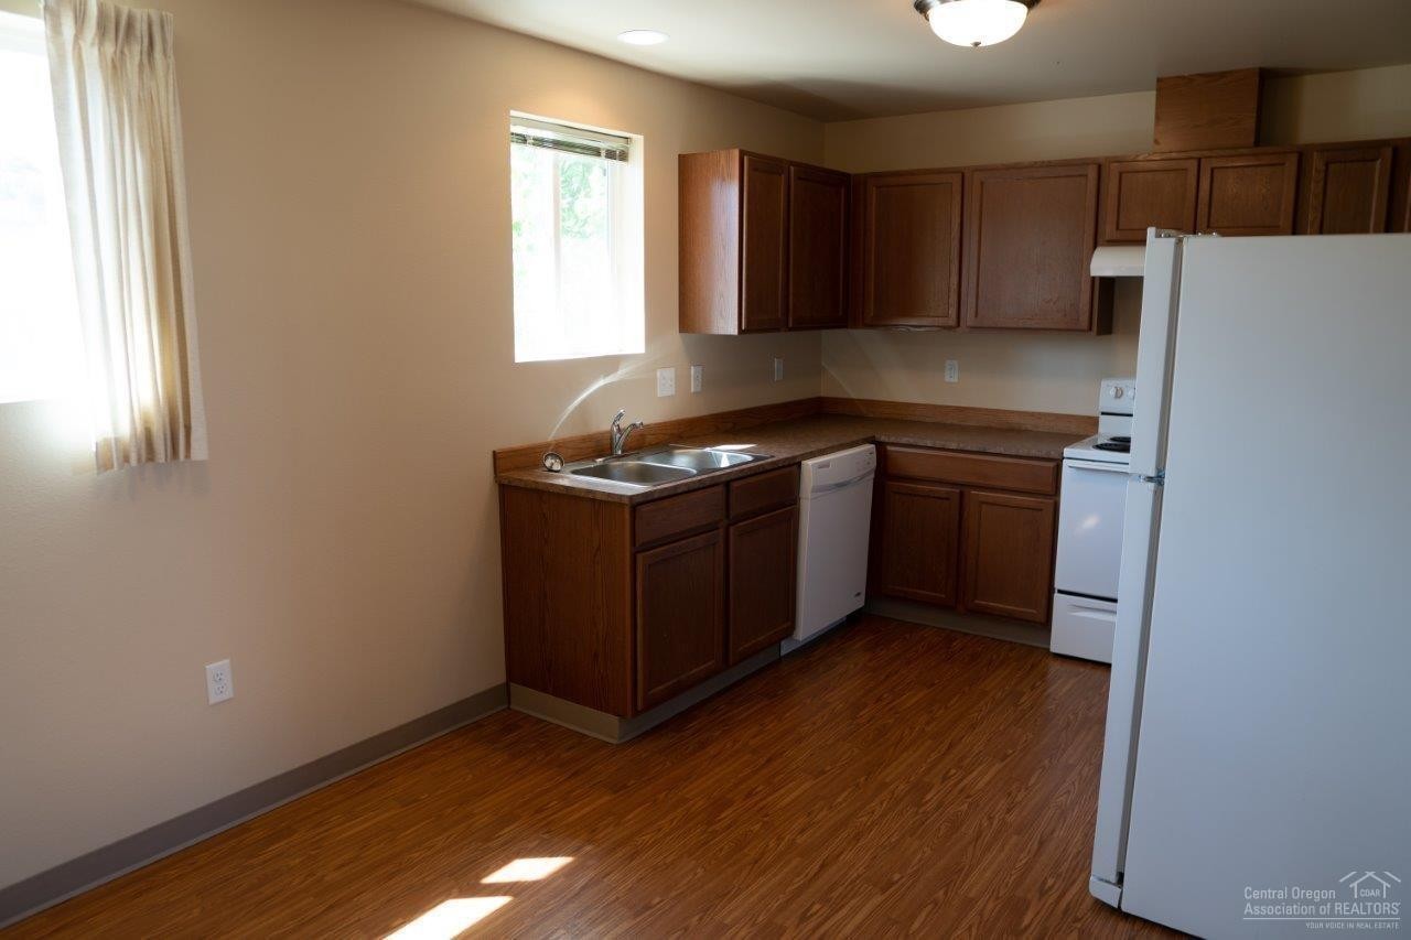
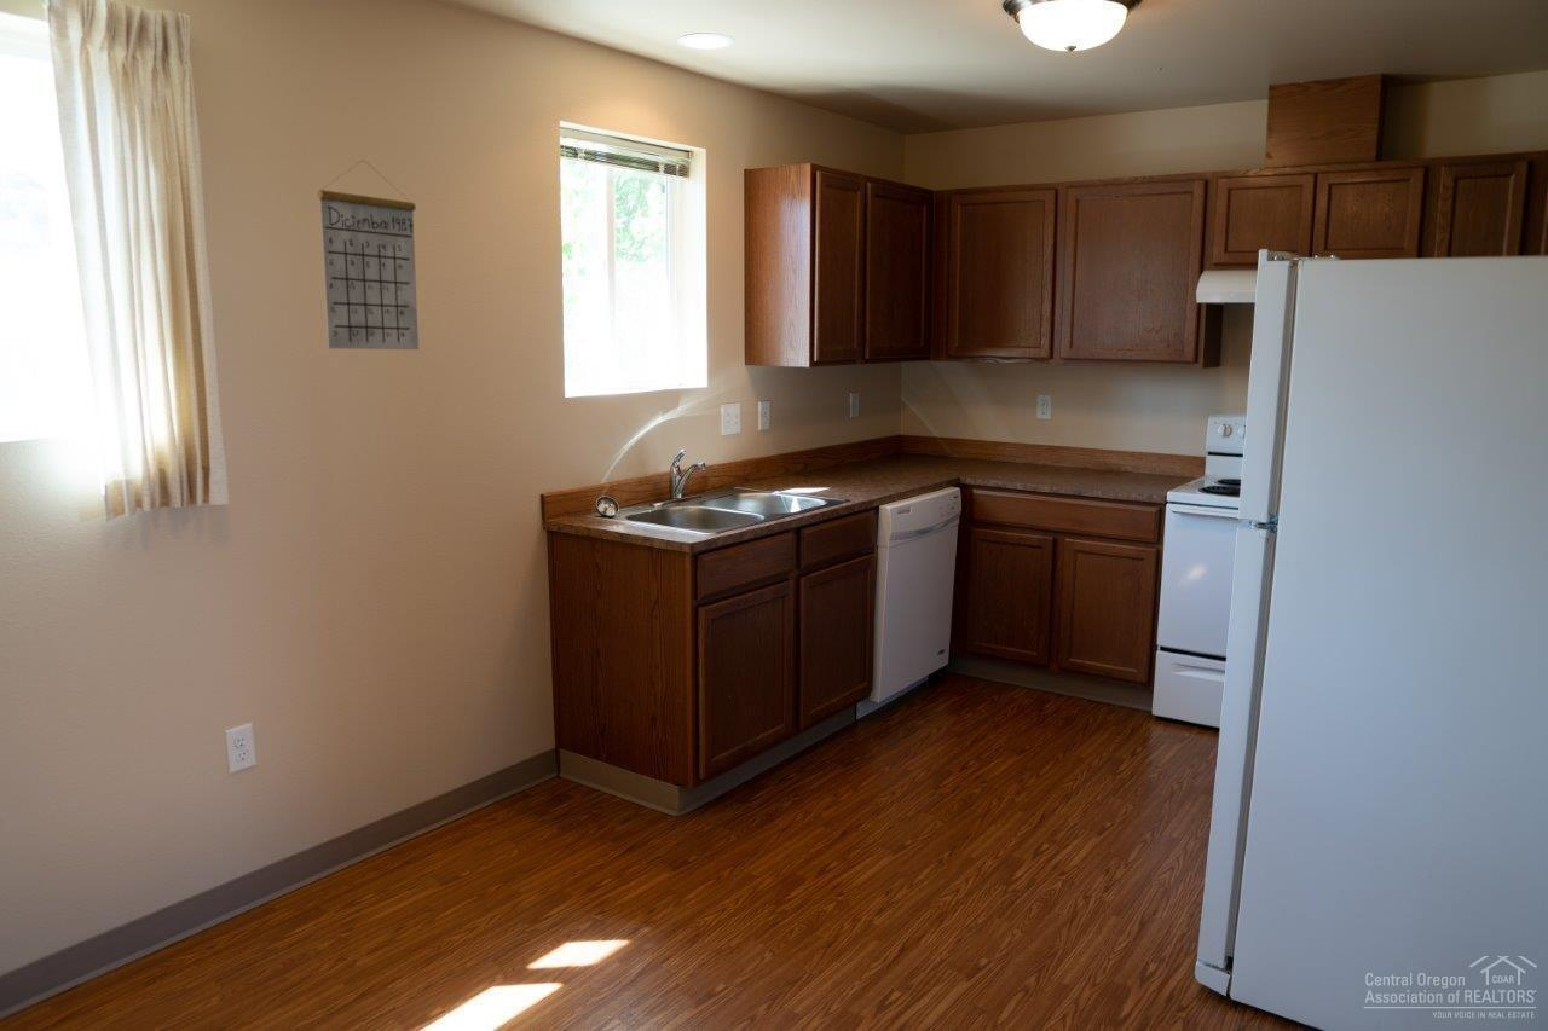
+ calendar [316,158,420,351]
